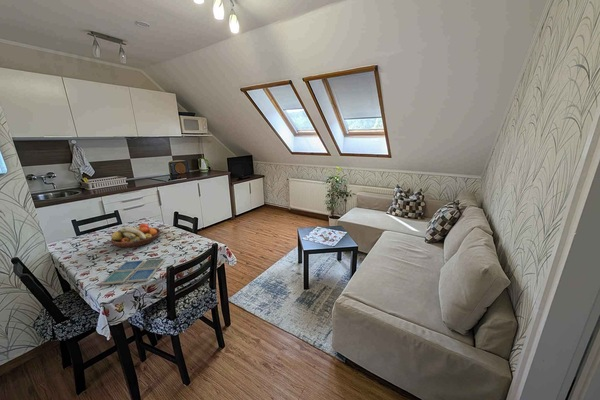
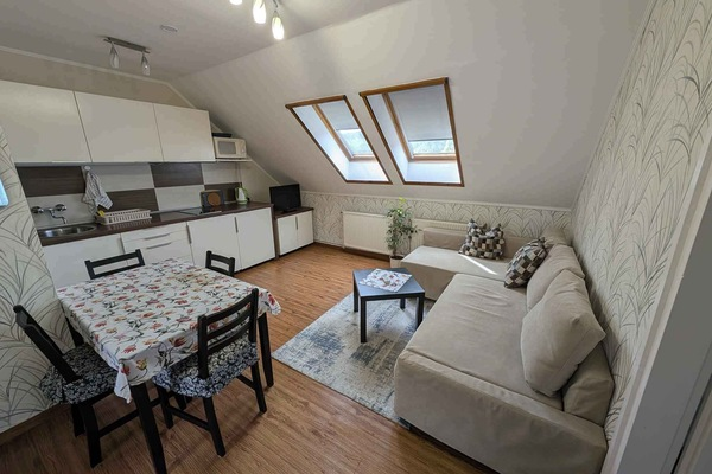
- drink coaster [100,258,166,286]
- fruit bowl [110,223,161,249]
